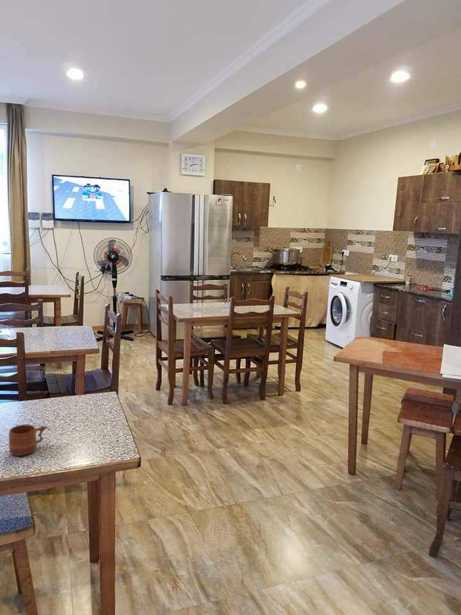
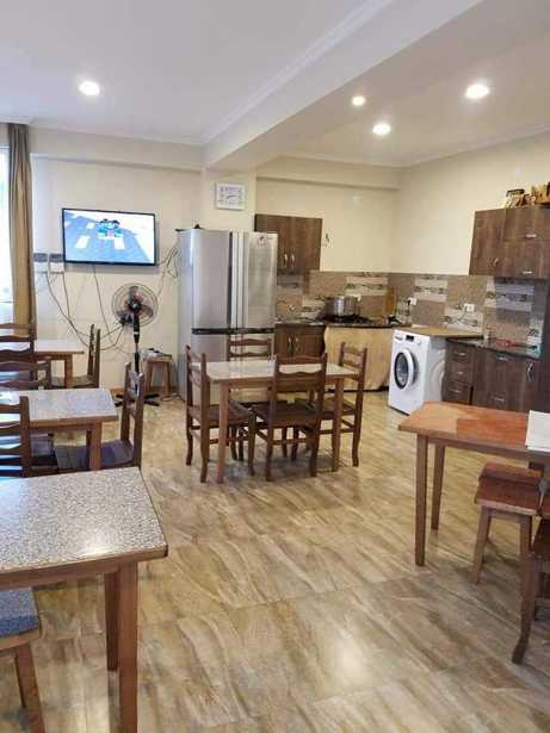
- mug [8,424,51,457]
